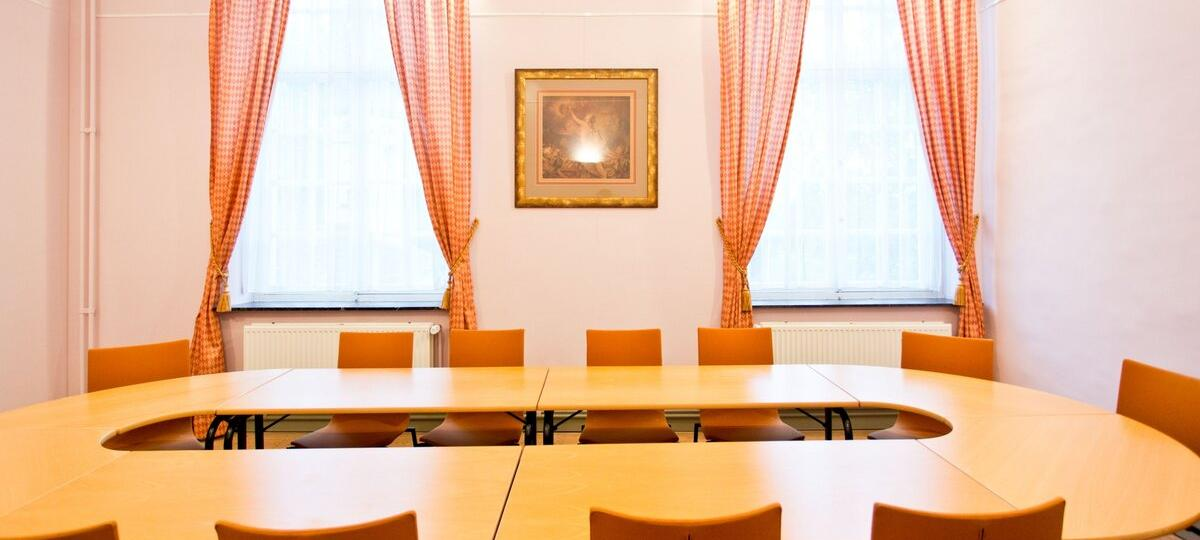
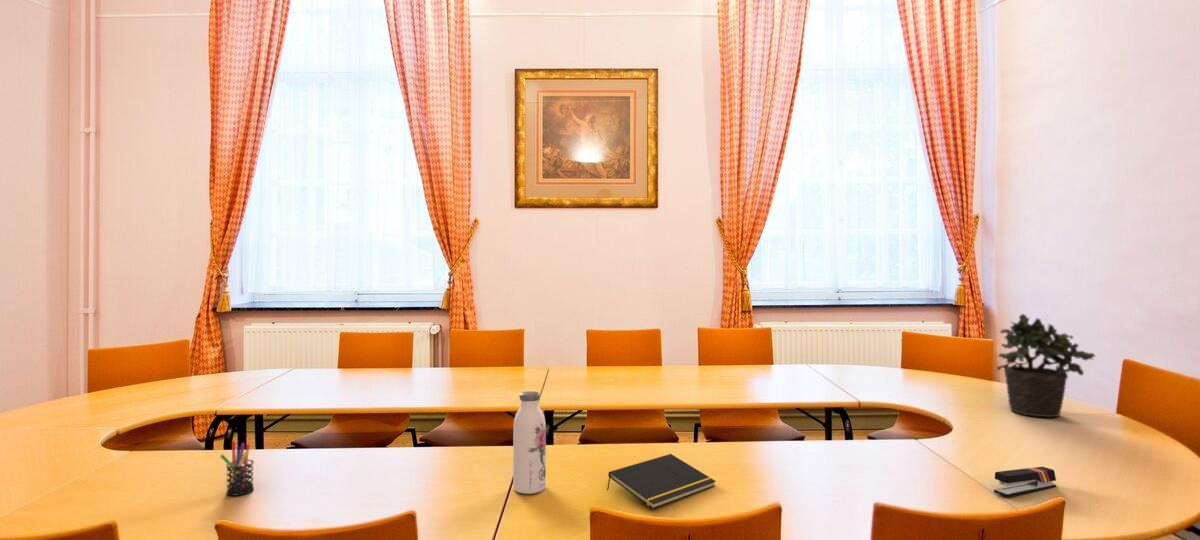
+ pen holder [219,440,255,497]
+ potted plant [996,313,1097,418]
+ notepad [606,453,717,510]
+ stapler [993,466,1057,498]
+ water bottle [512,390,547,495]
